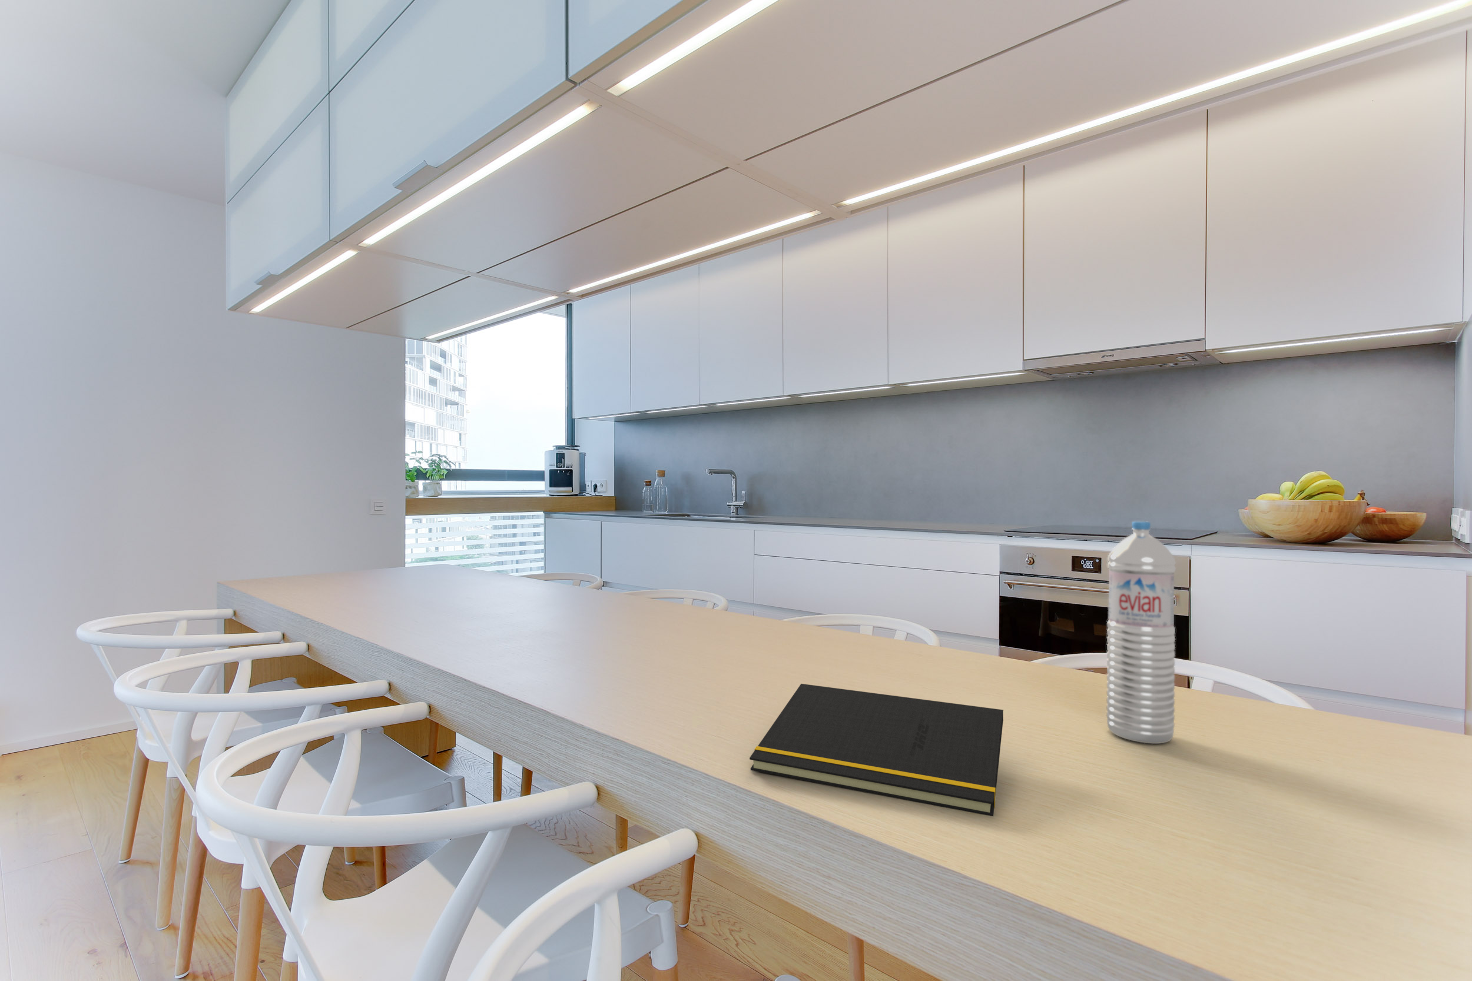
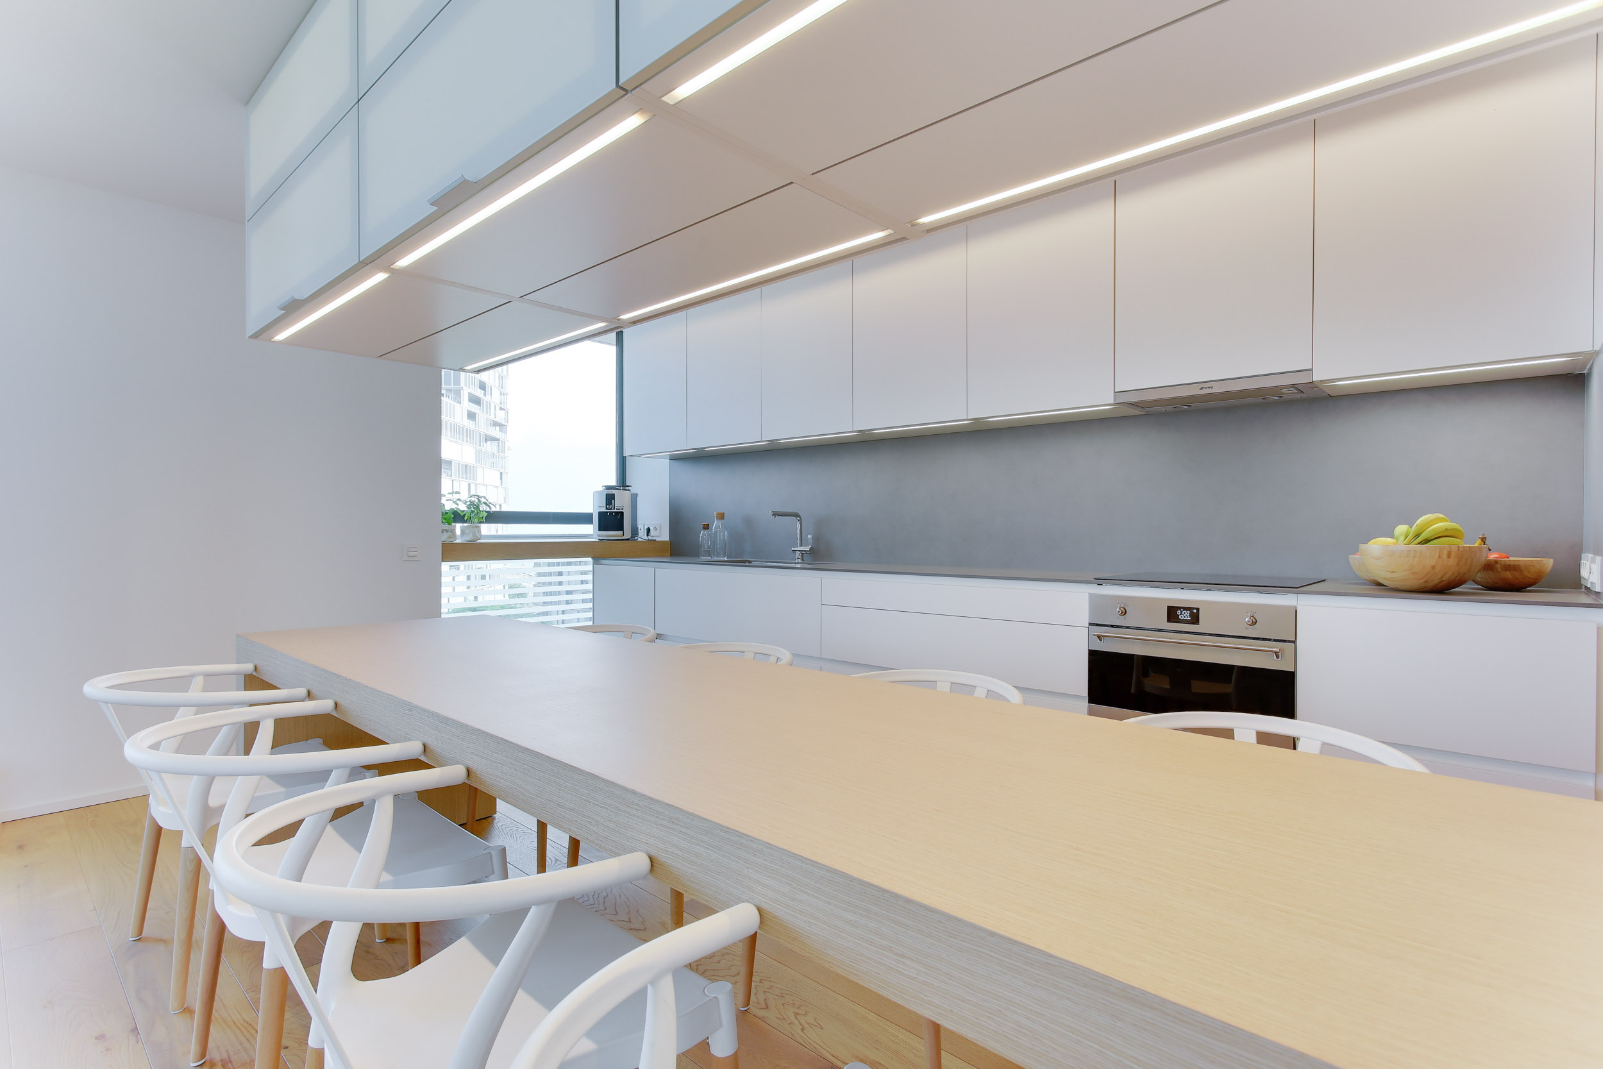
- notepad [749,683,1004,817]
- water bottle [1106,521,1176,745]
